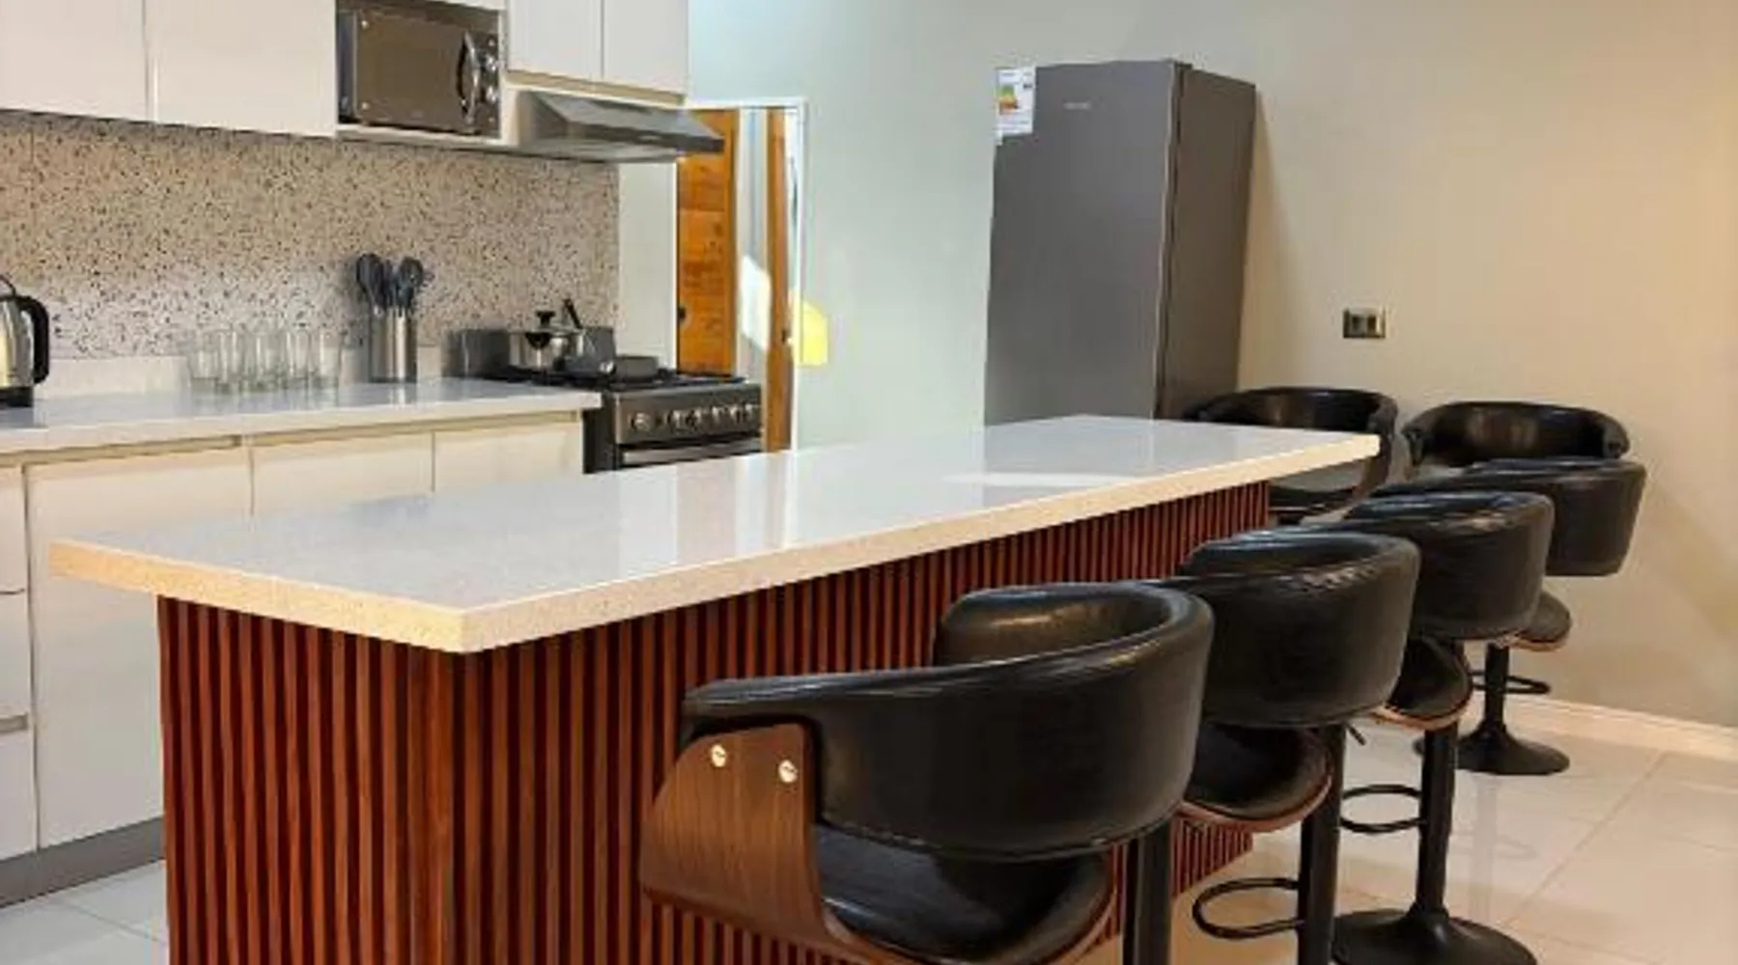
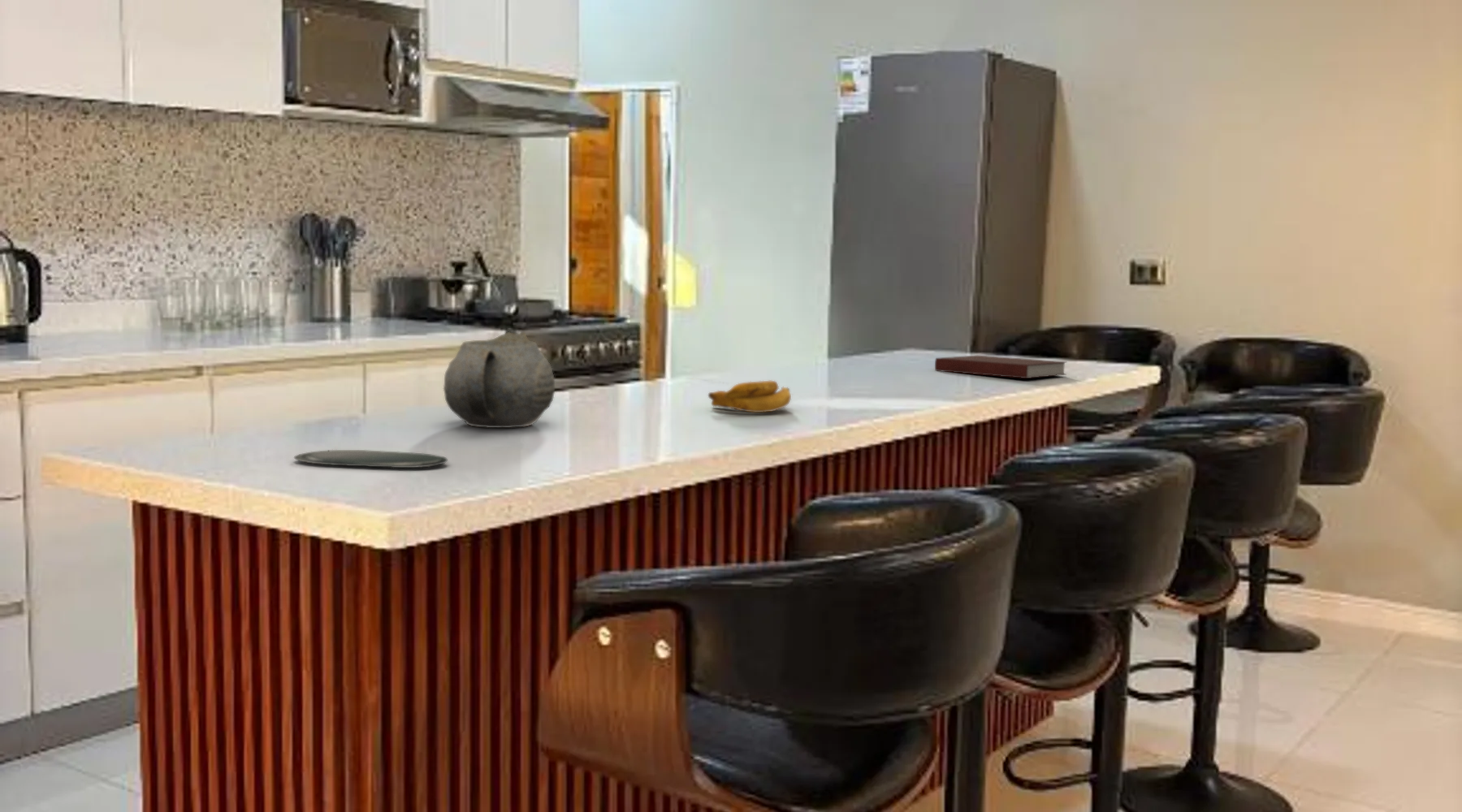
+ oval tray [293,449,448,469]
+ notebook [934,355,1068,379]
+ banana [707,380,792,413]
+ teapot [443,331,556,429]
